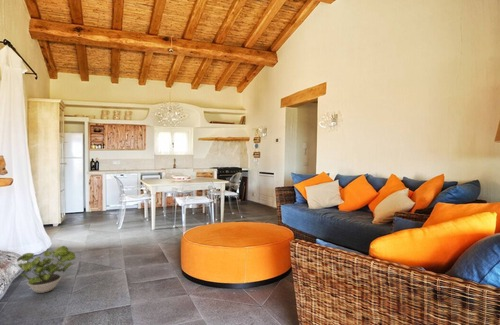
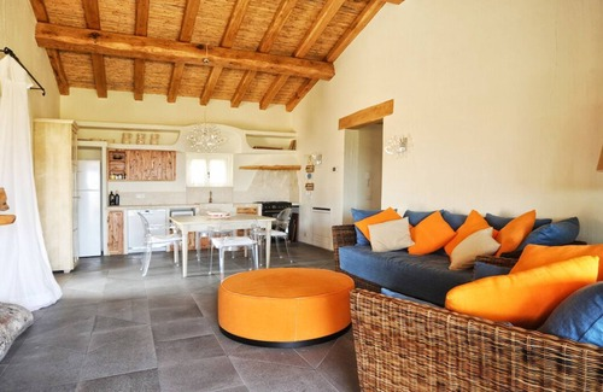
- potted plant [16,245,76,294]
